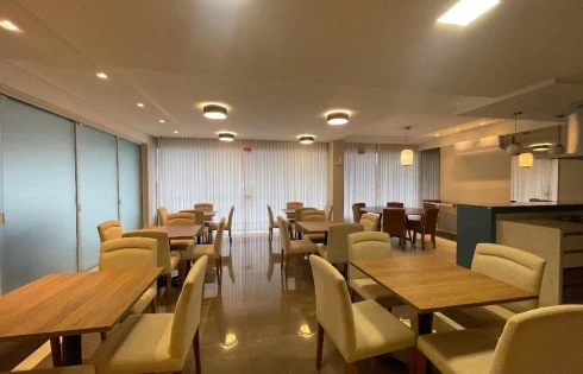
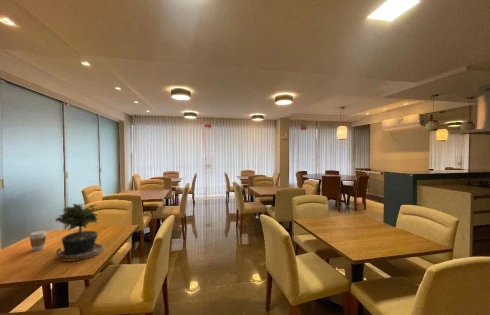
+ potted plant [49,203,105,263]
+ coffee cup [29,230,48,252]
